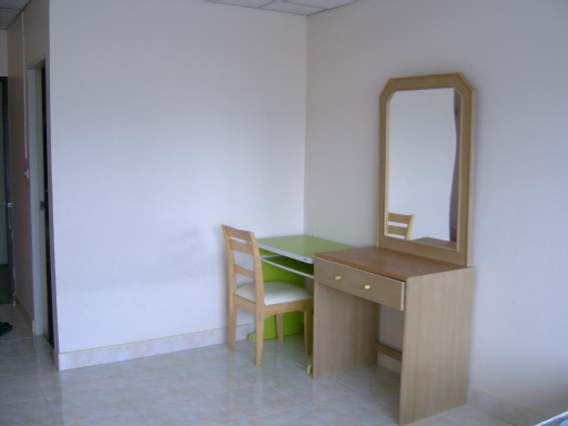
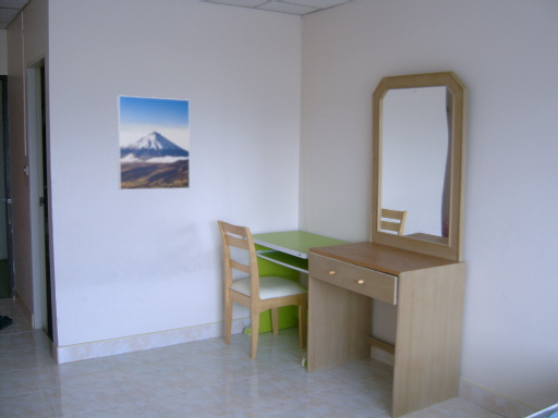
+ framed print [116,95,191,192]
